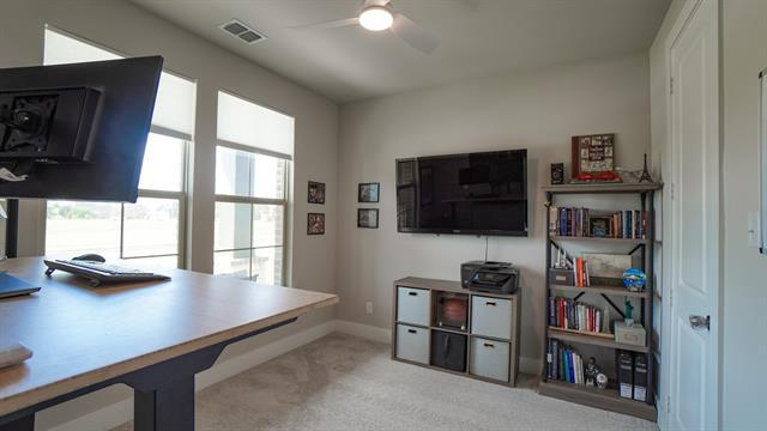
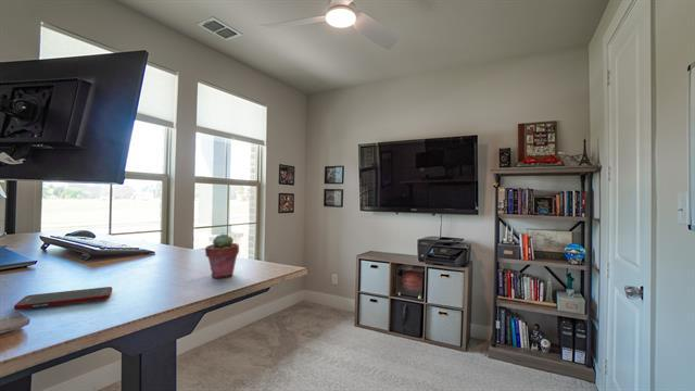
+ cell phone [13,286,113,311]
+ potted succulent [204,232,240,279]
